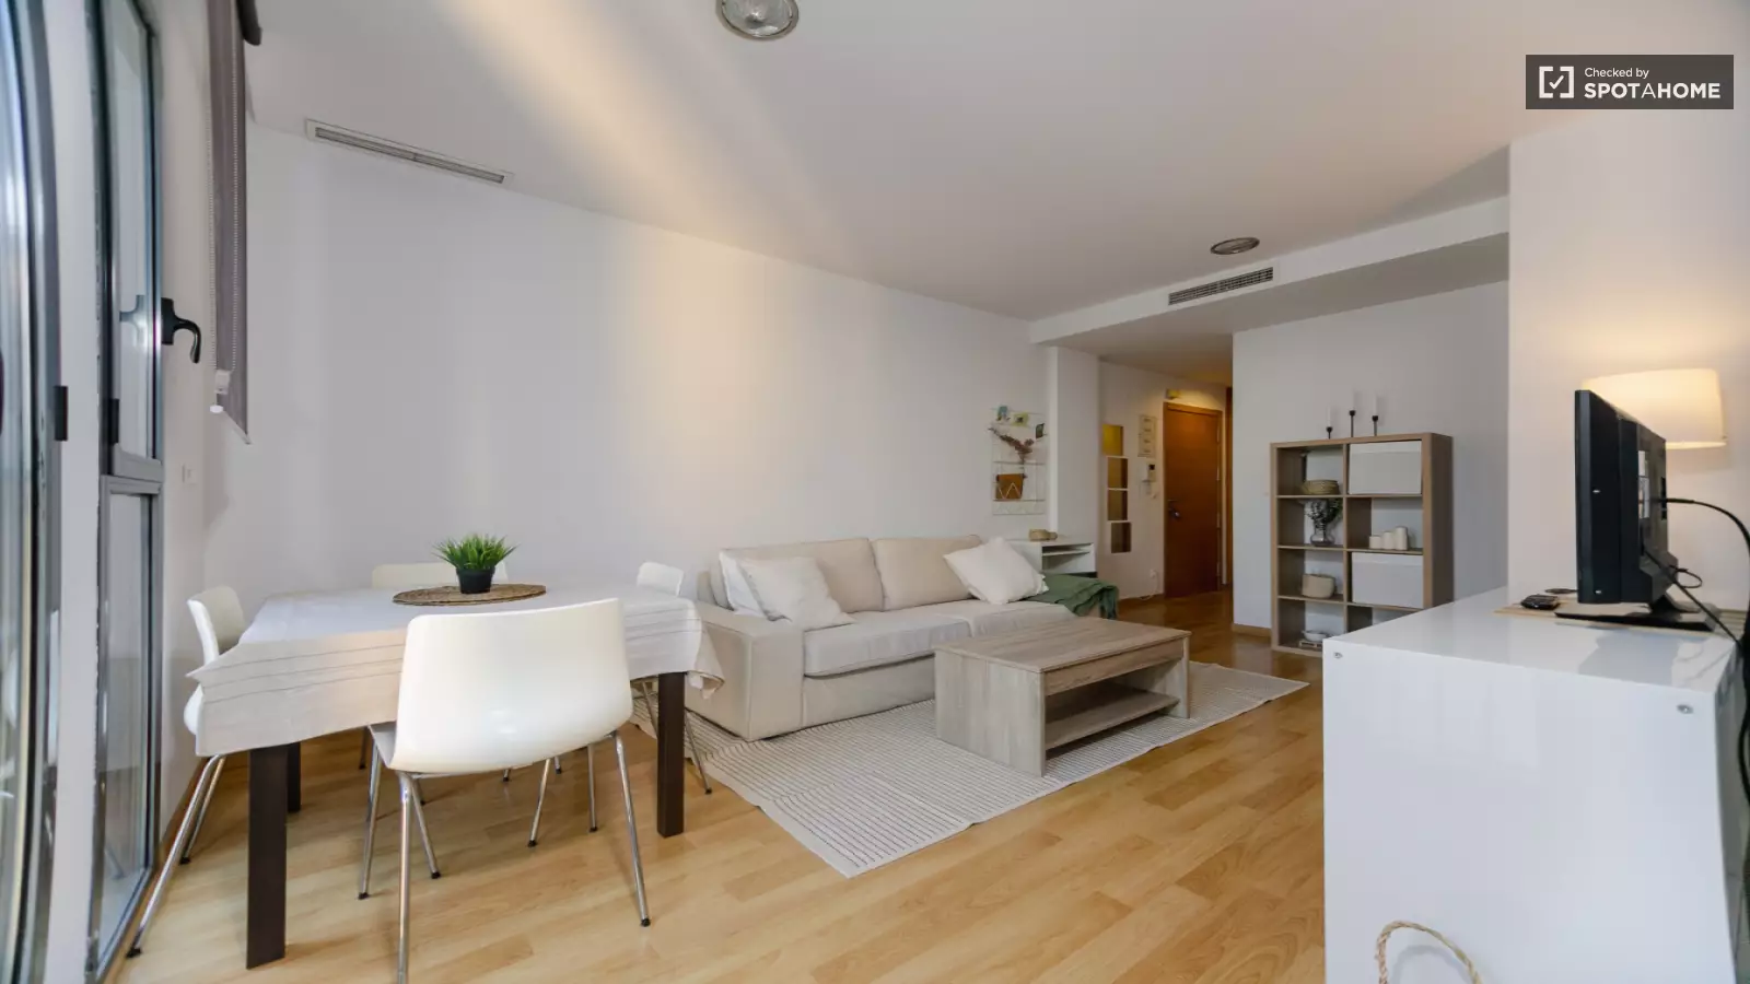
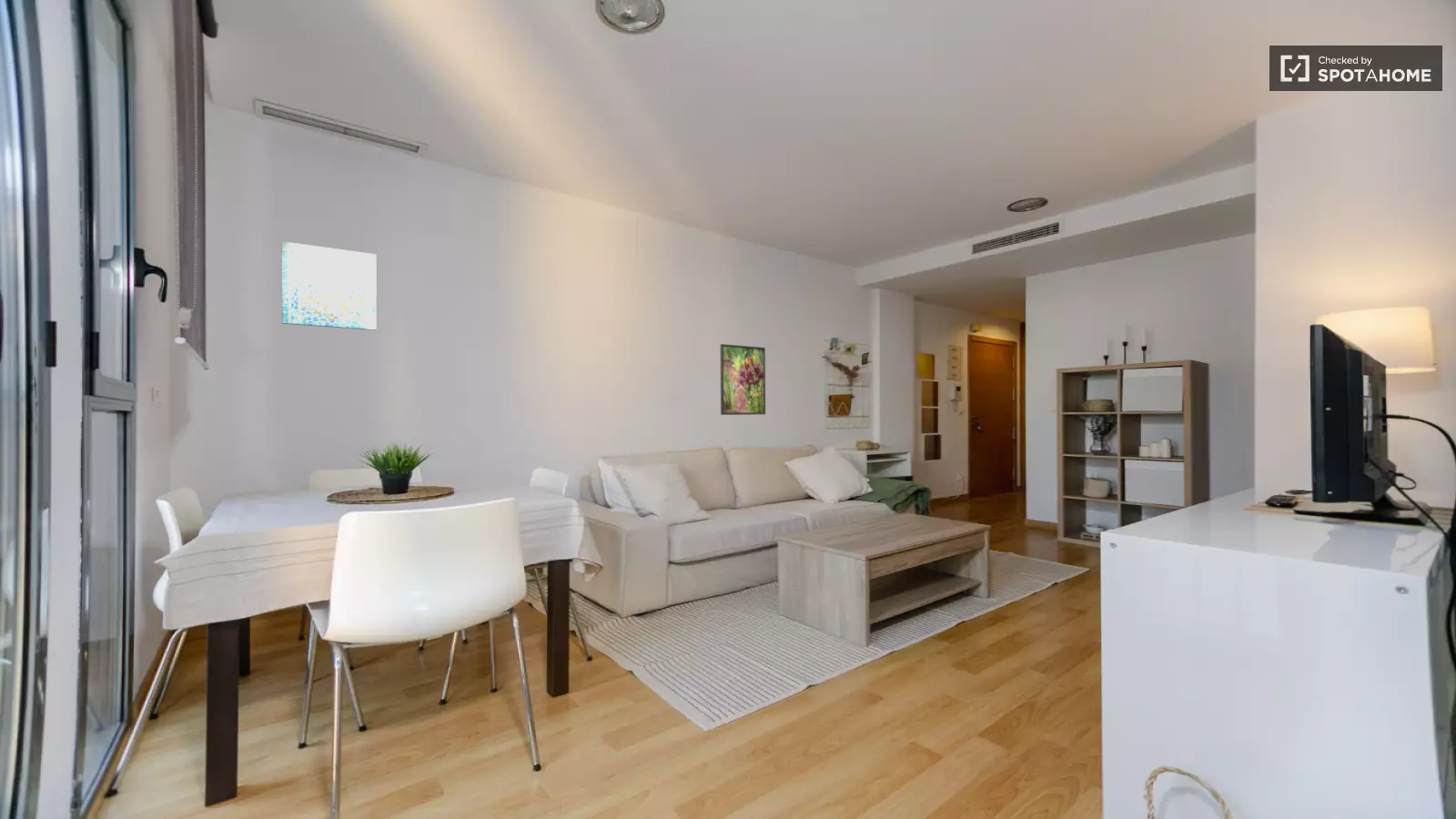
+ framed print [720,343,766,416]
+ wall art [281,240,378,331]
